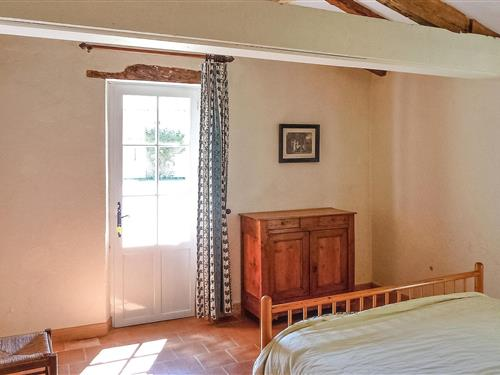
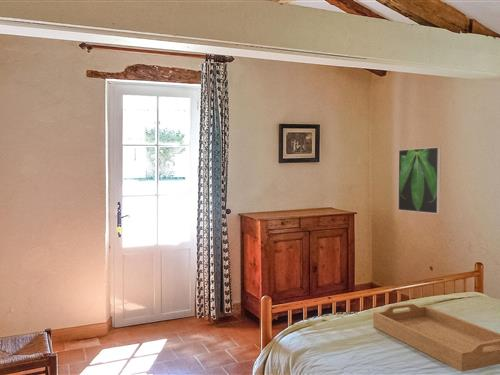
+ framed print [397,146,442,215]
+ serving tray [372,302,500,373]
